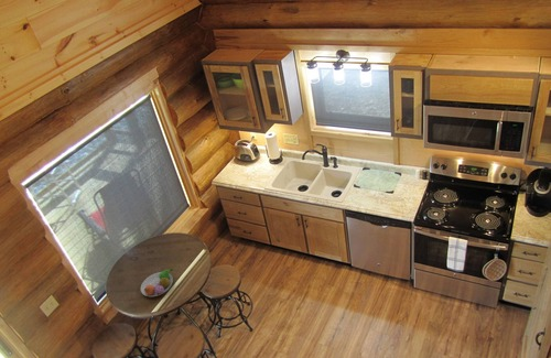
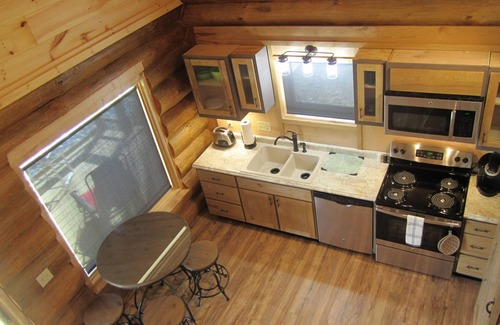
- fruit bowl [140,268,174,297]
